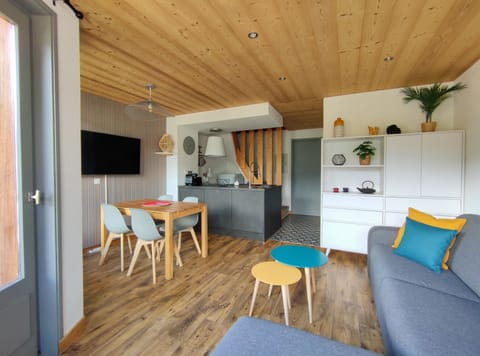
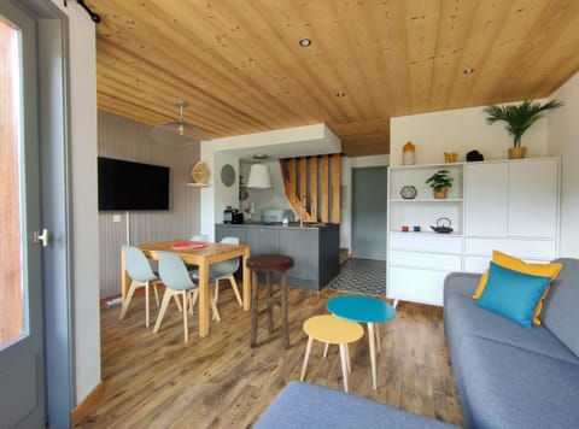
+ stool [245,253,297,349]
